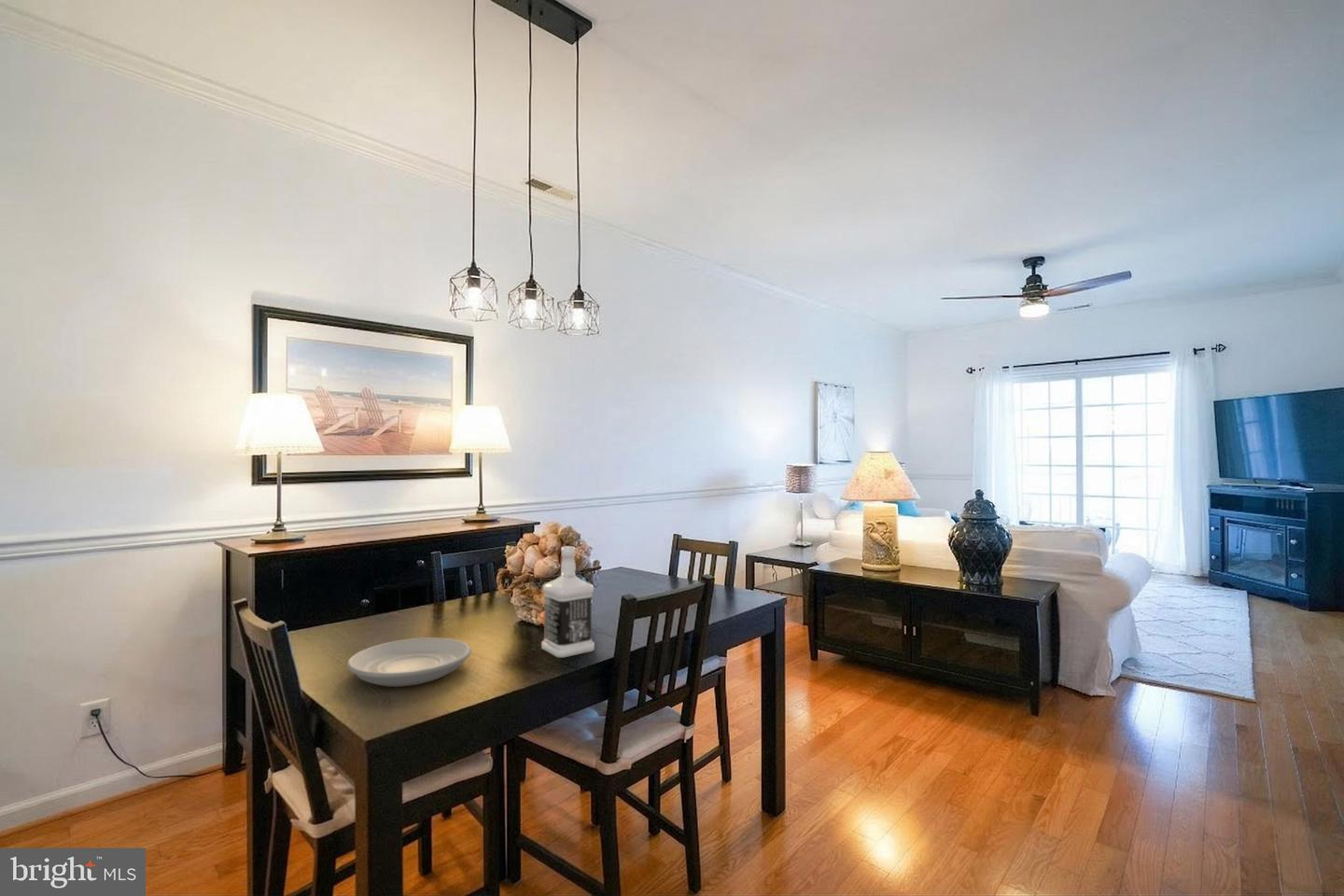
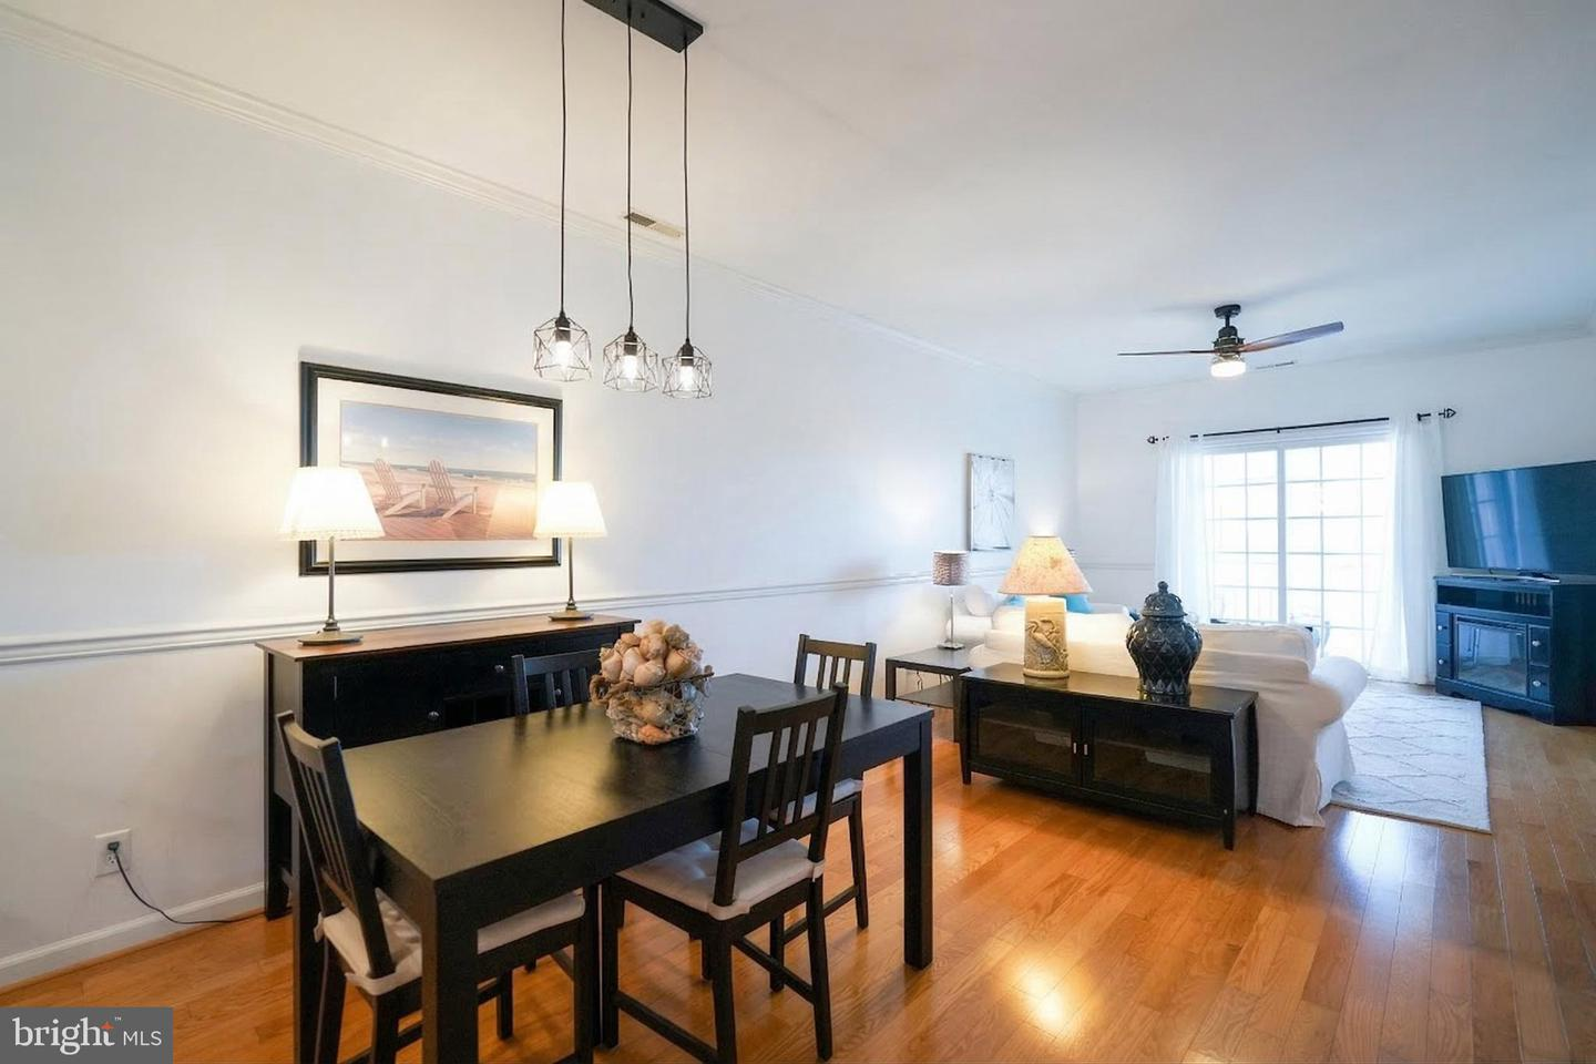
- bottle [540,545,595,658]
- plate [346,637,472,688]
